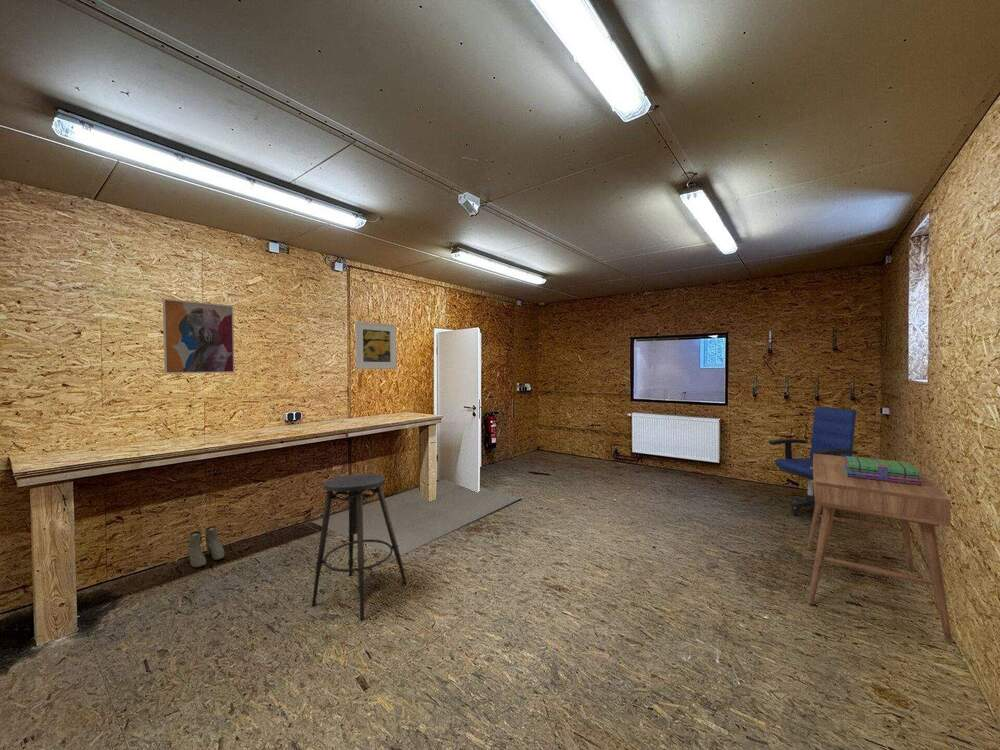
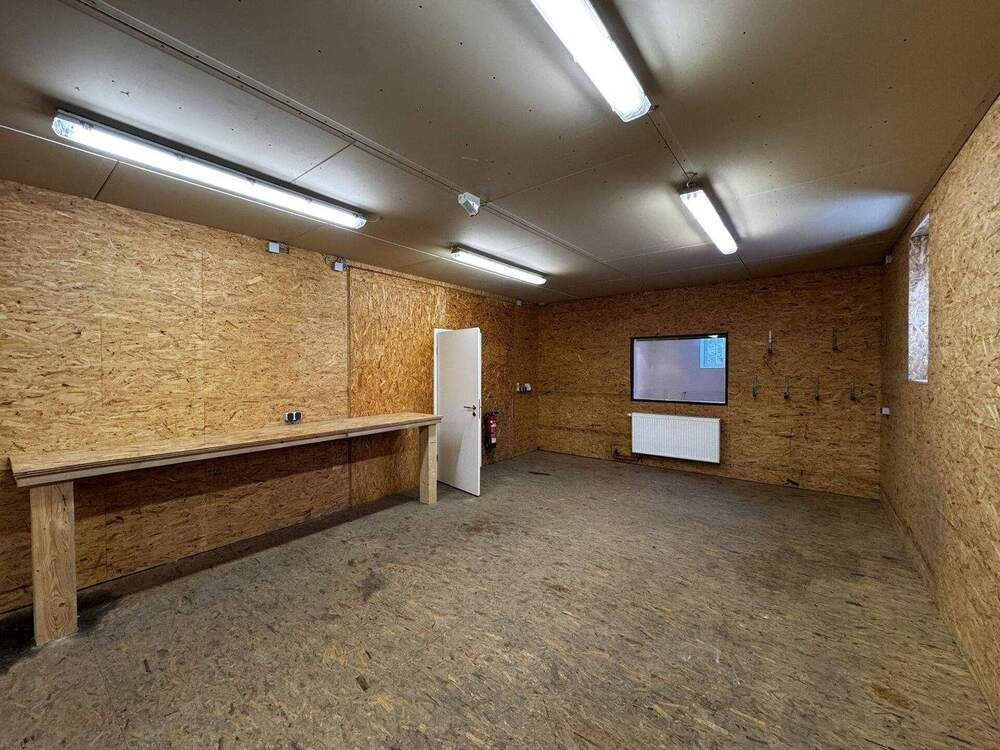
- office chair [768,406,859,517]
- rug [304,478,523,565]
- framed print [354,320,397,370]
- boots [187,525,225,568]
- stack of books [843,456,922,486]
- stool [311,473,408,621]
- wall art [162,298,236,374]
- desk [807,453,954,646]
